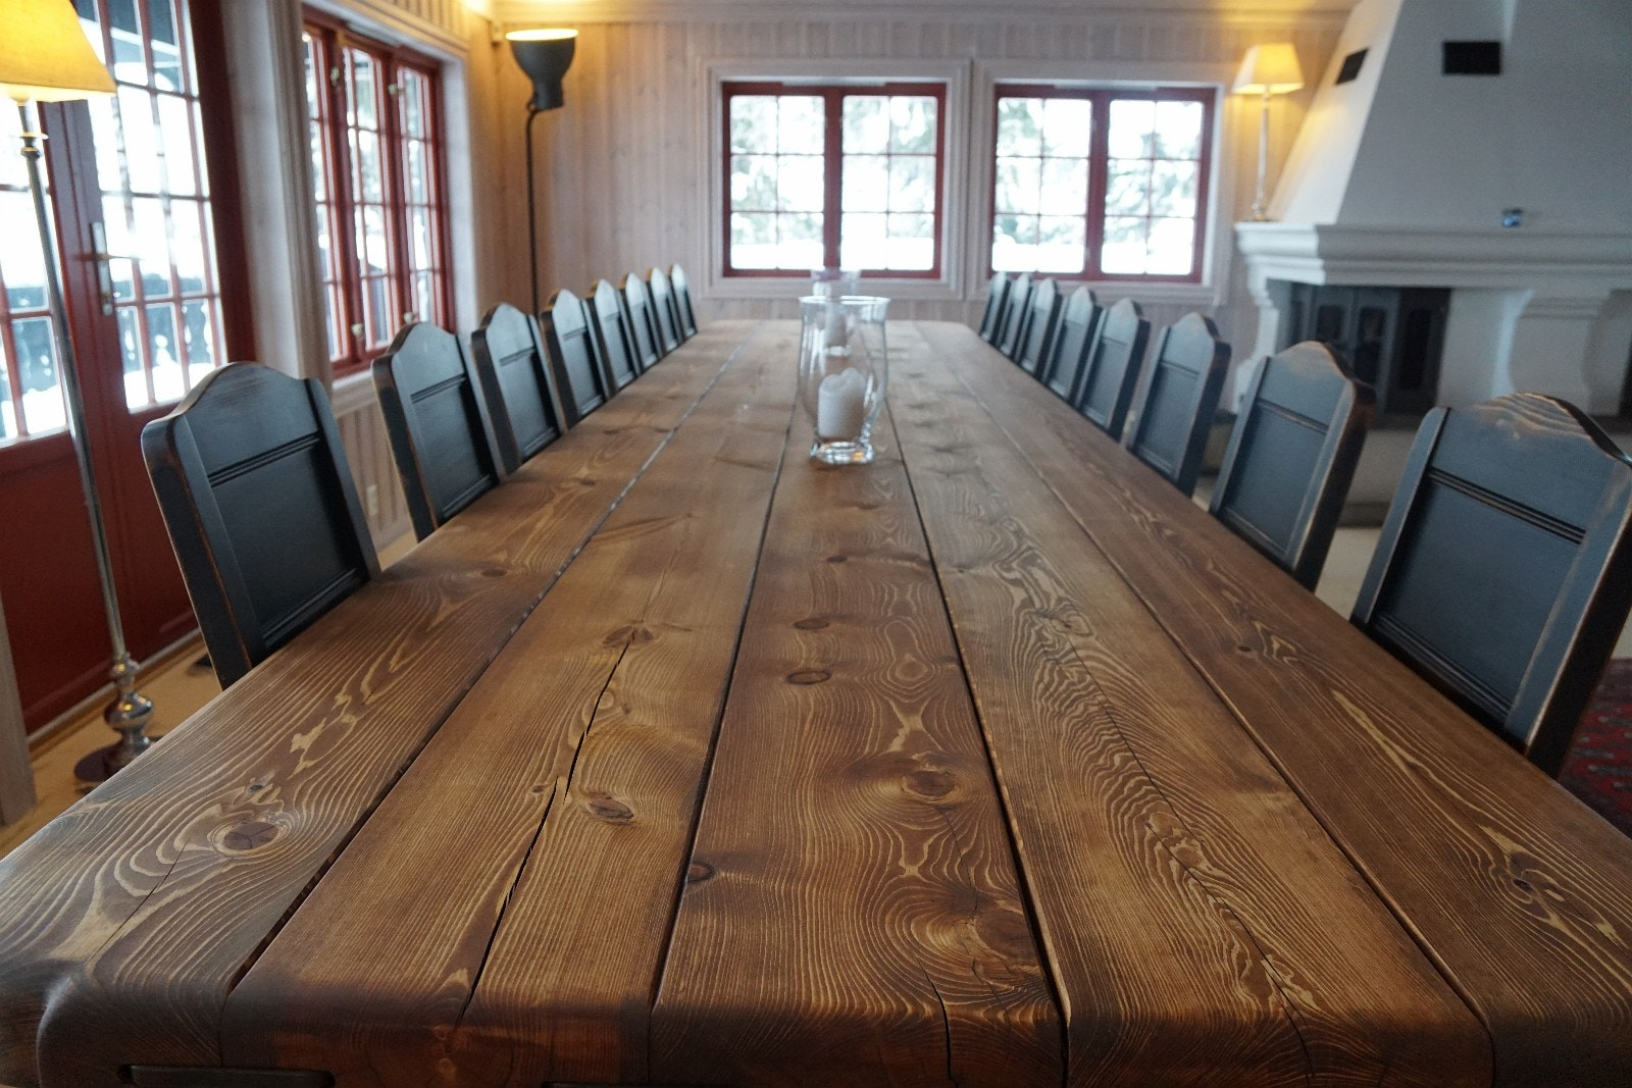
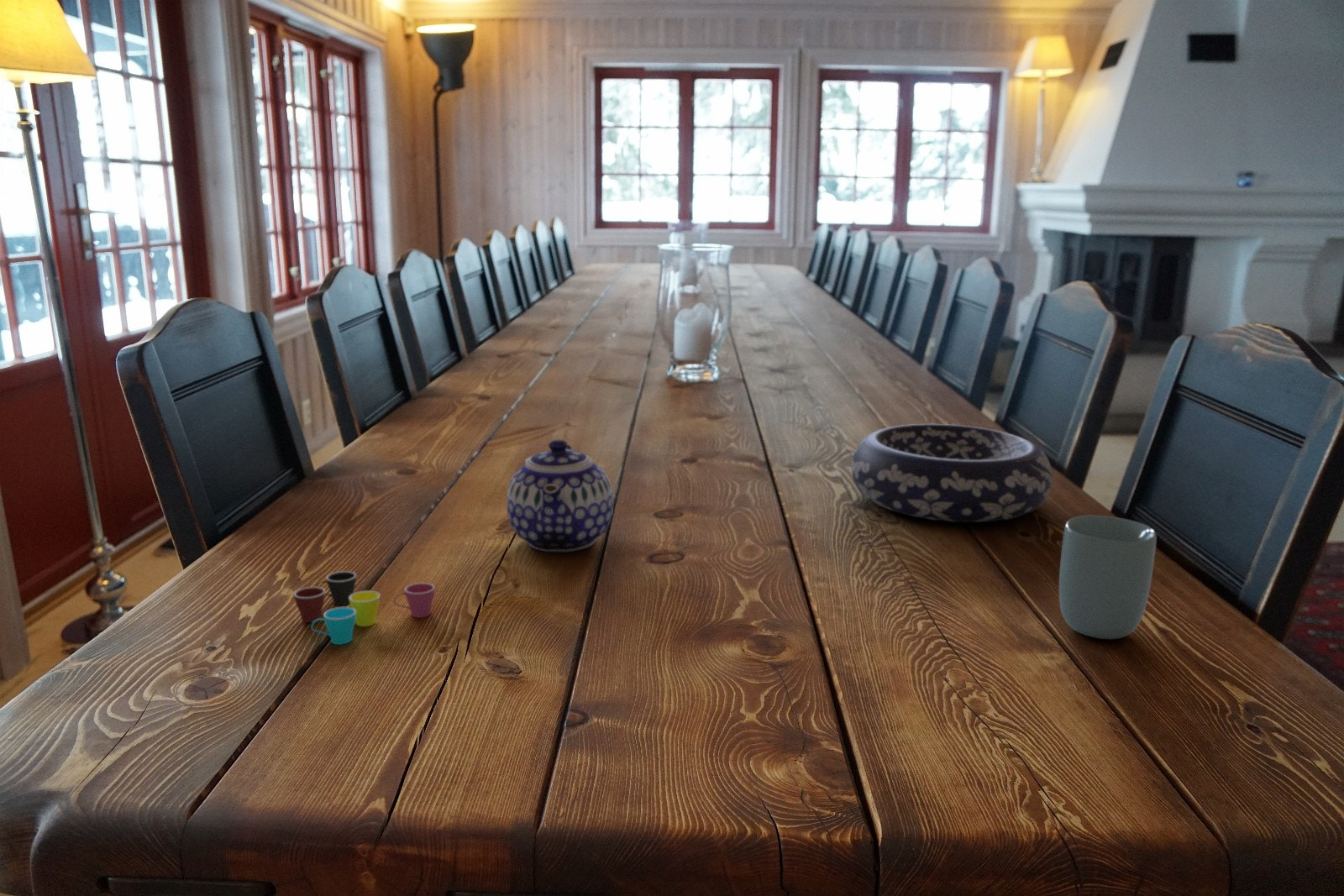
+ cup [293,570,436,646]
+ cup [1058,515,1158,640]
+ decorative bowl [850,423,1053,523]
+ teapot [506,439,614,553]
